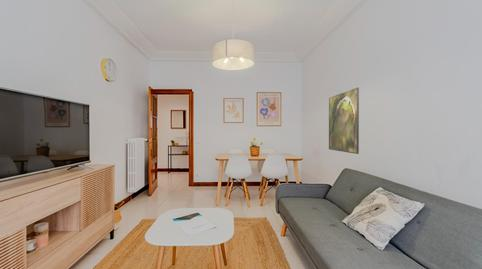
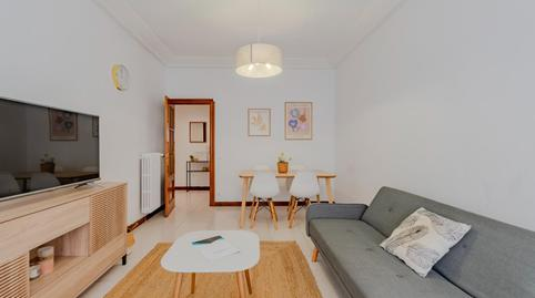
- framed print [328,87,360,155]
